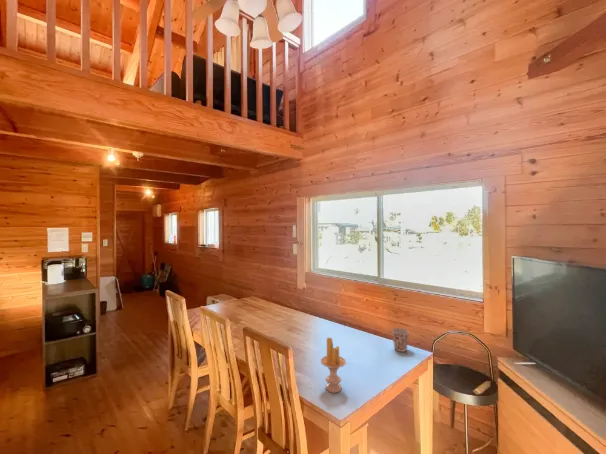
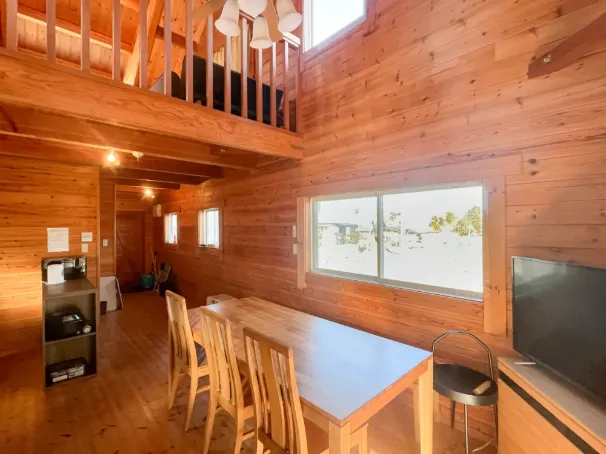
- cup [391,327,410,353]
- candle [320,336,347,394]
